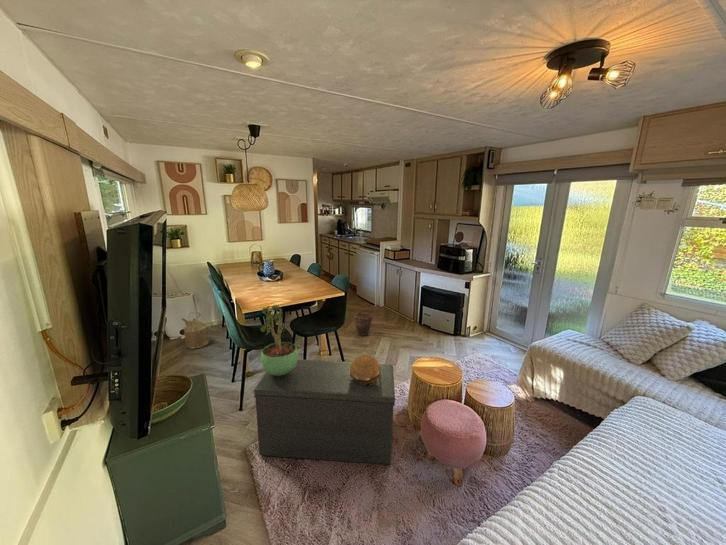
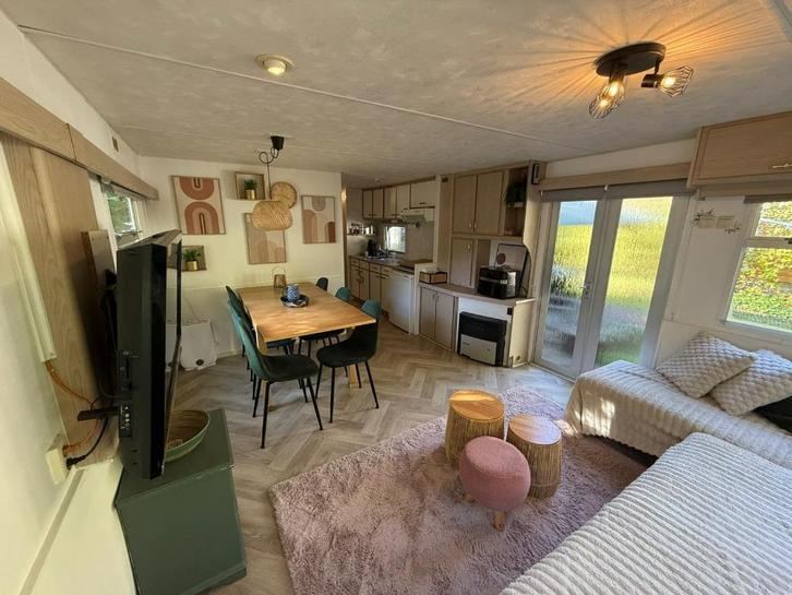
- potted plant [259,304,299,376]
- bucket [353,309,375,337]
- decorative bowl [350,354,381,385]
- bench [253,358,396,466]
- watering can [180,311,212,350]
